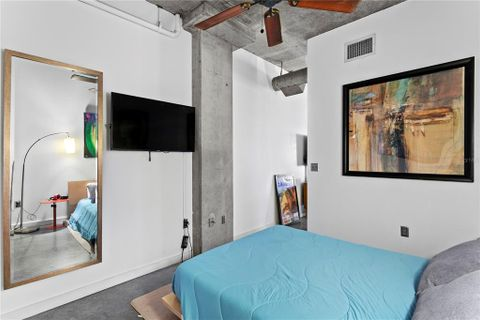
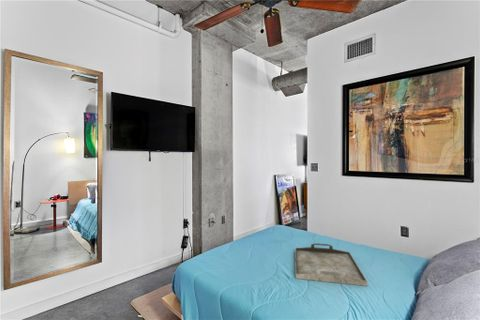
+ serving tray [294,242,368,287]
